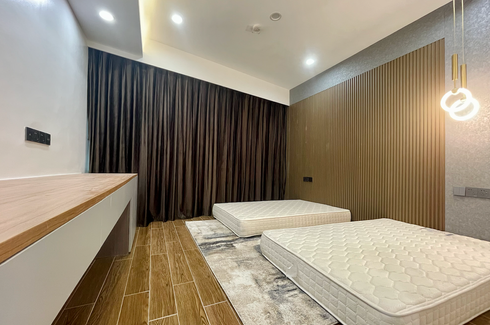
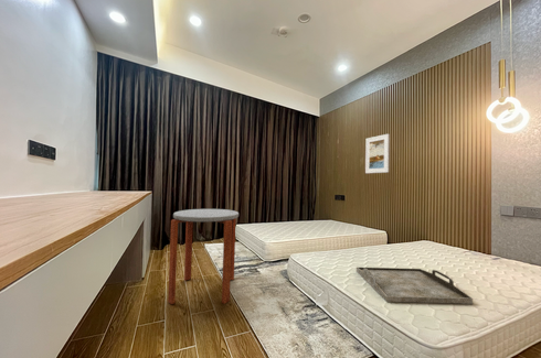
+ side table [167,208,240,305]
+ serving tray [356,267,474,305]
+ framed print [364,133,391,174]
